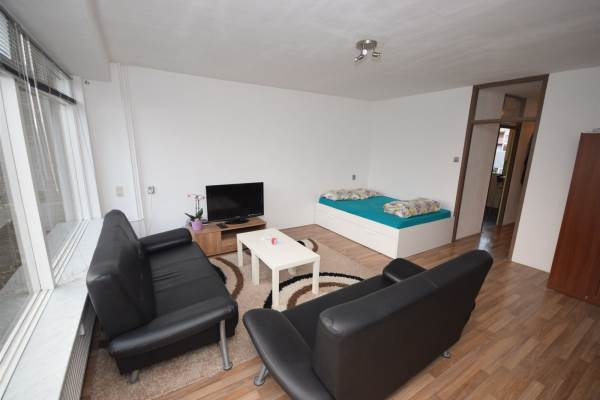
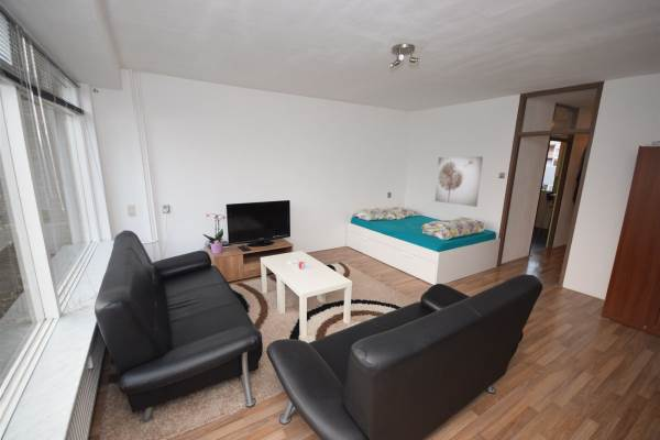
+ wall art [433,155,484,208]
